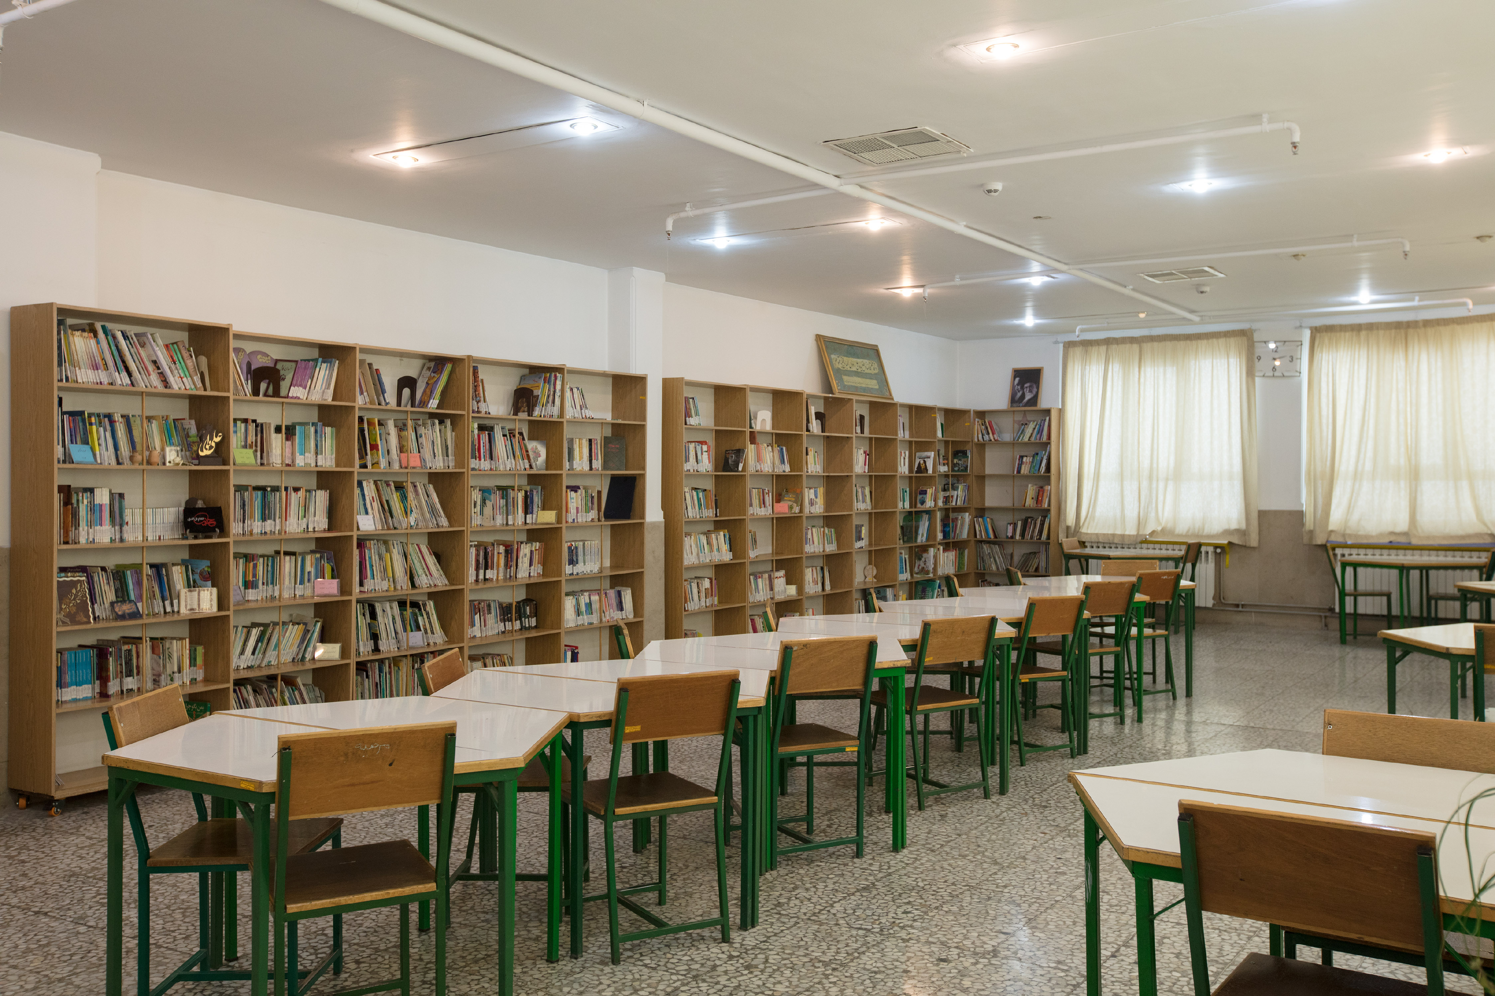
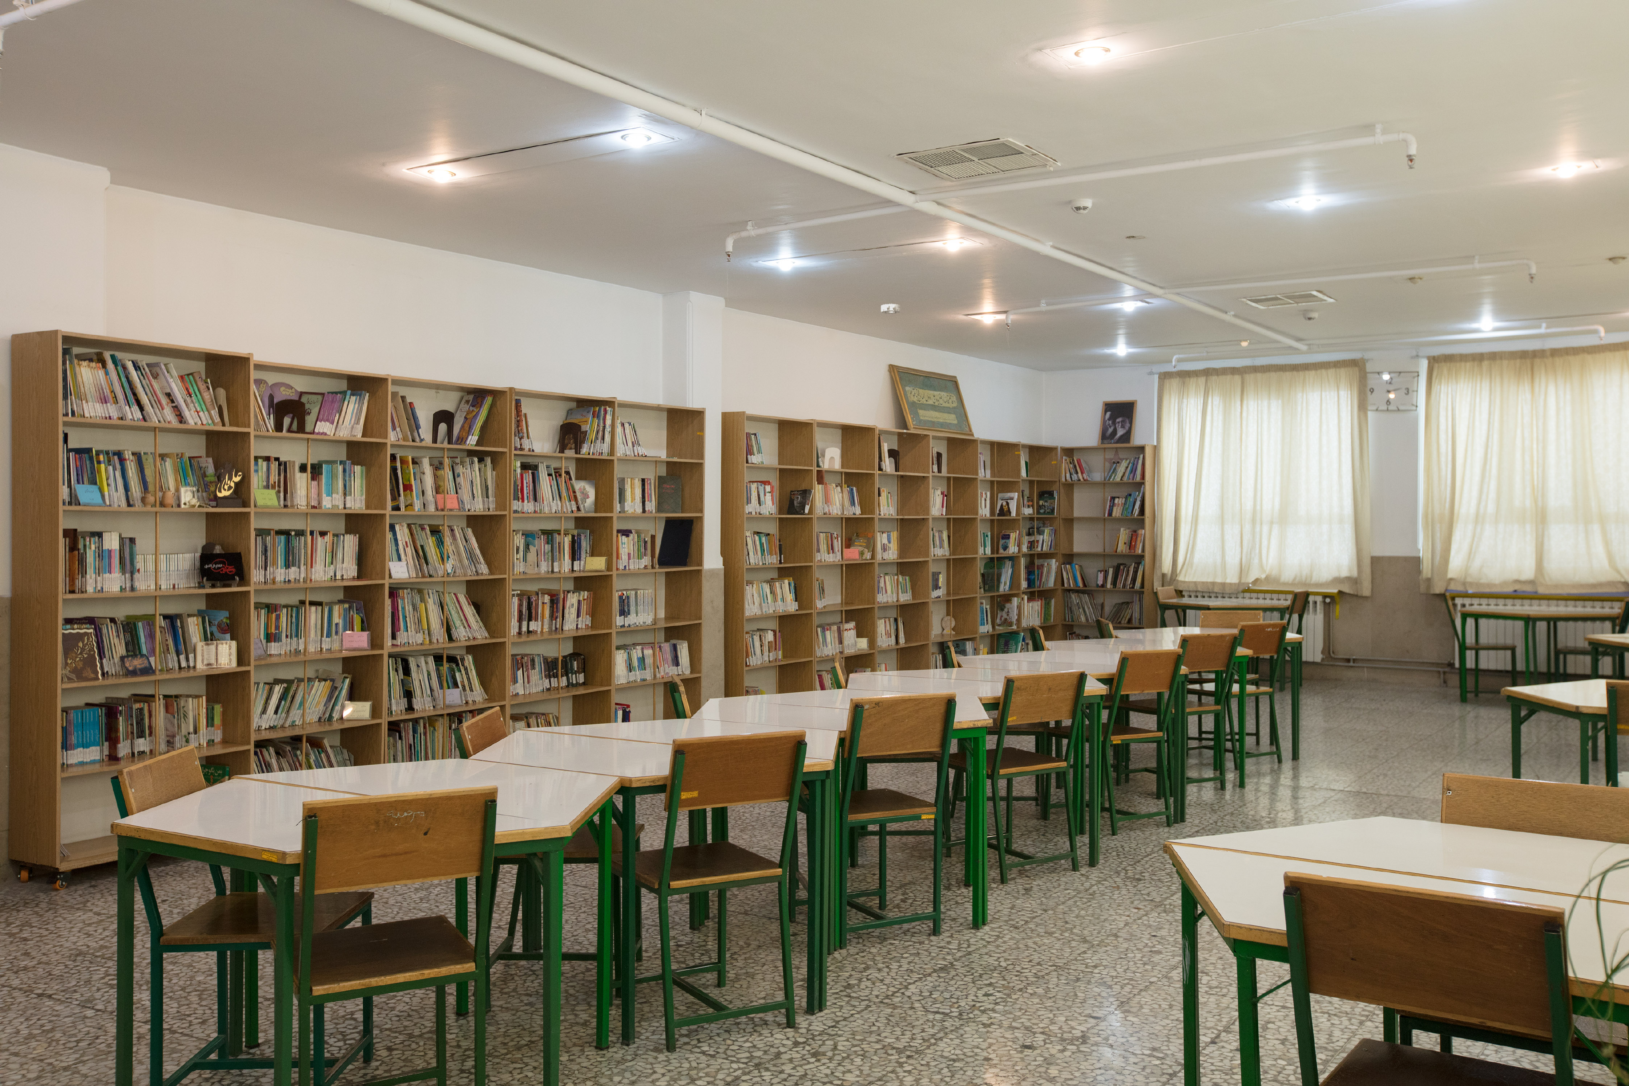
+ smoke detector [880,303,901,314]
